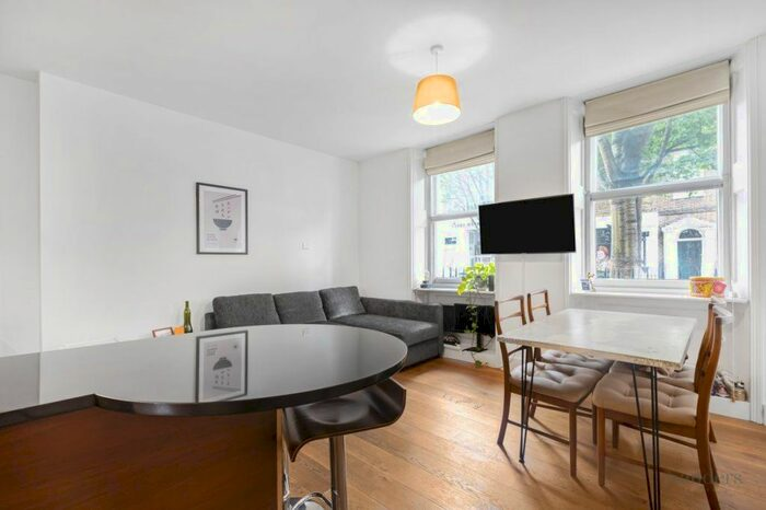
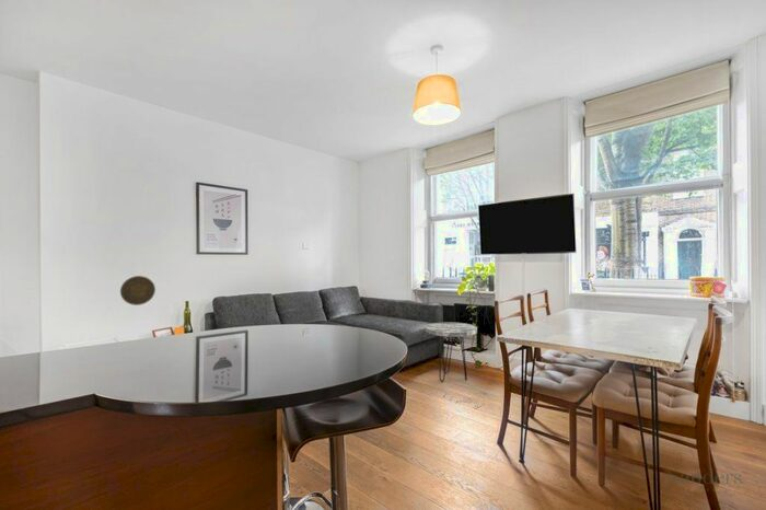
+ decorative plate [119,275,156,306]
+ side table [425,321,478,383]
